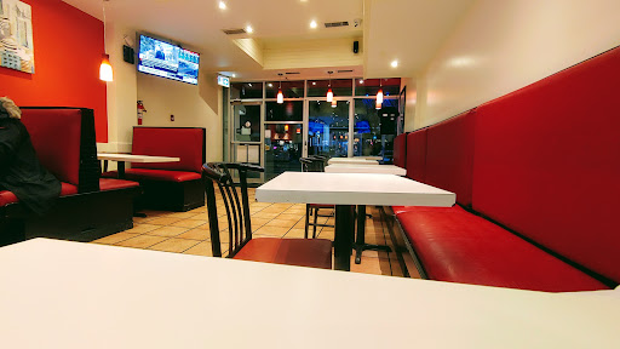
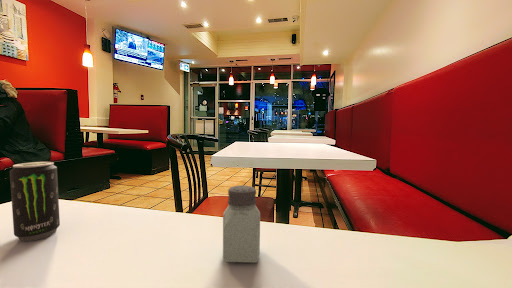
+ saltshaker [222,184,261,264]
+ beverage can [9,161,61,242]
